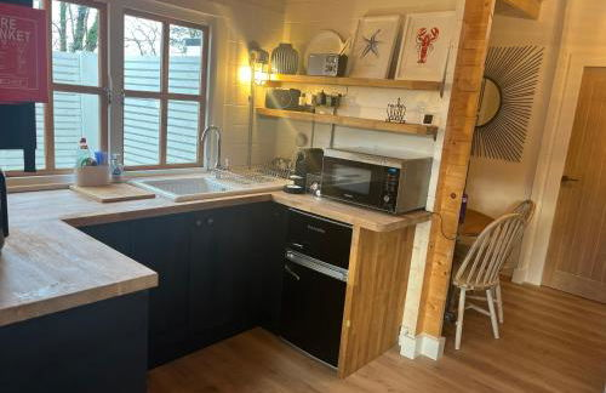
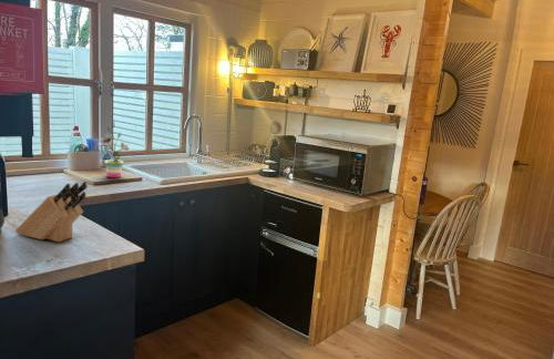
+ knife block [14,181,89,243]
+ potted plant [96,121,134,178]
